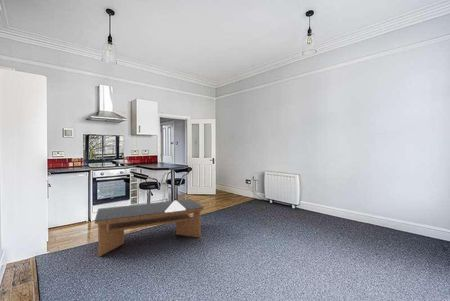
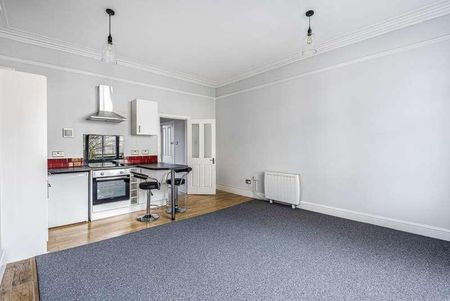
- coffee table [94,198,205,257]
